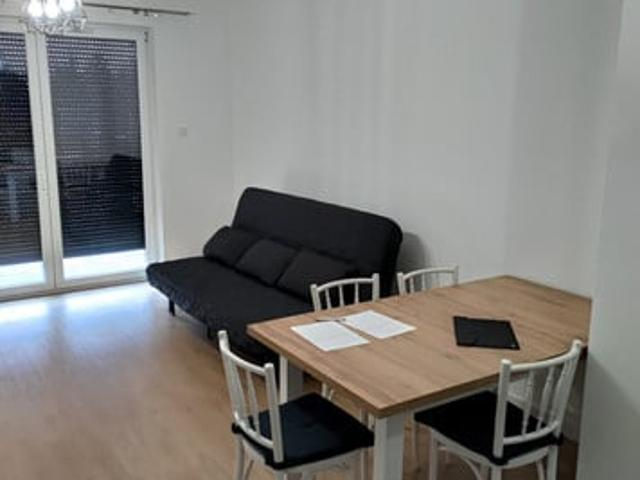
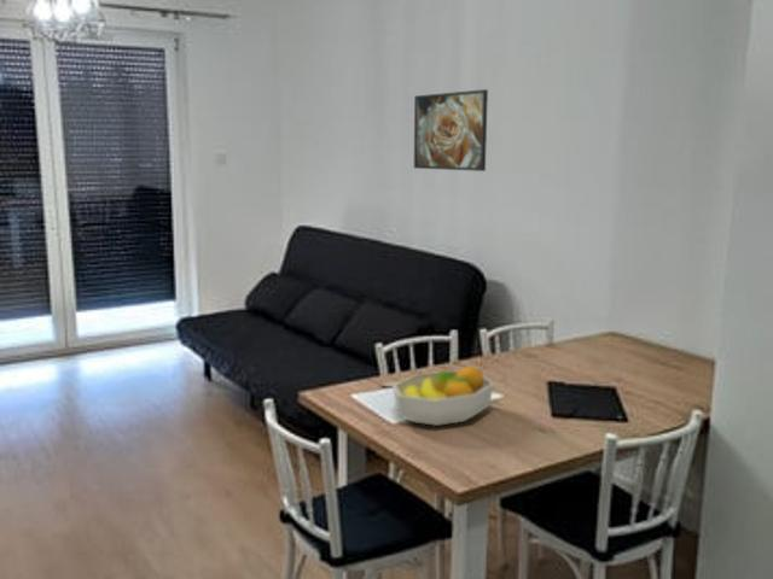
+ fruit bowl [391,364,495,427]
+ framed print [413,88,489,172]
